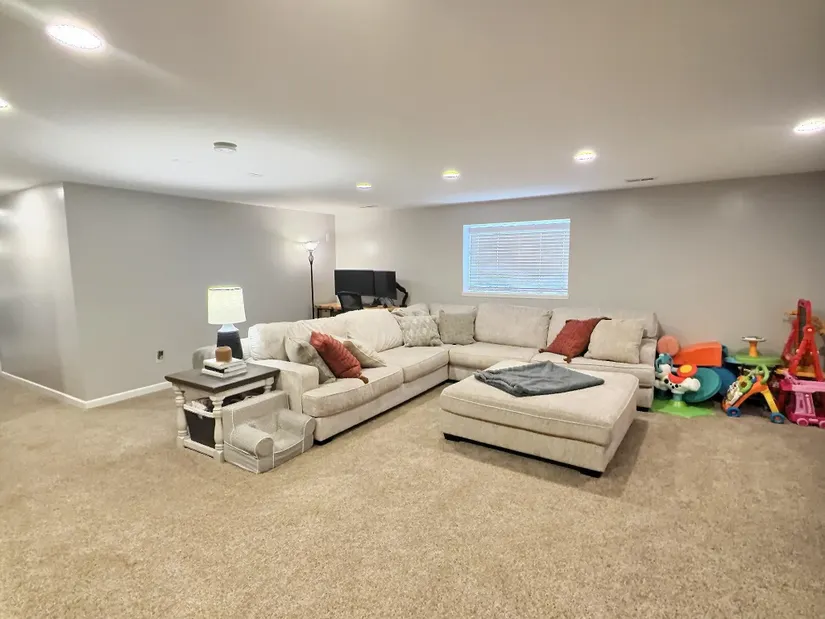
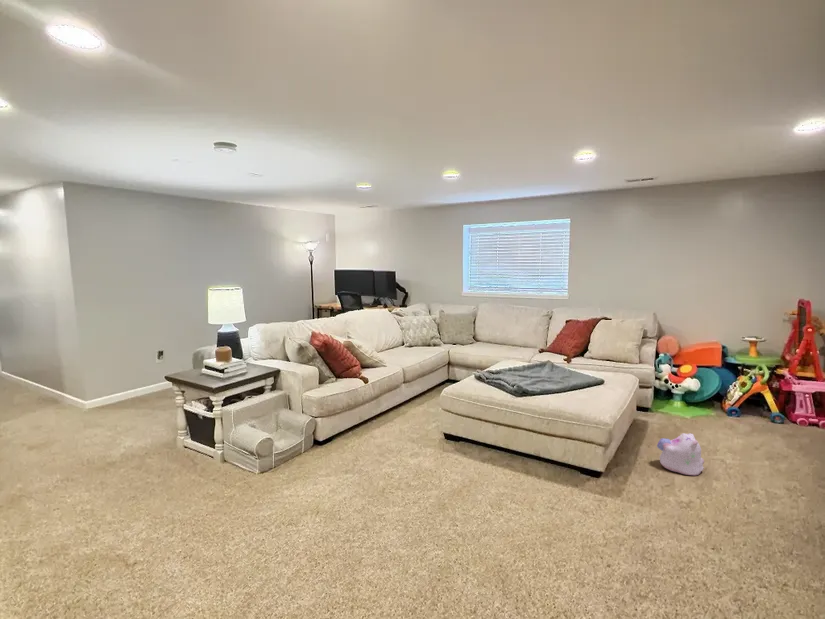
+ plush toy [656,432,705,476]
